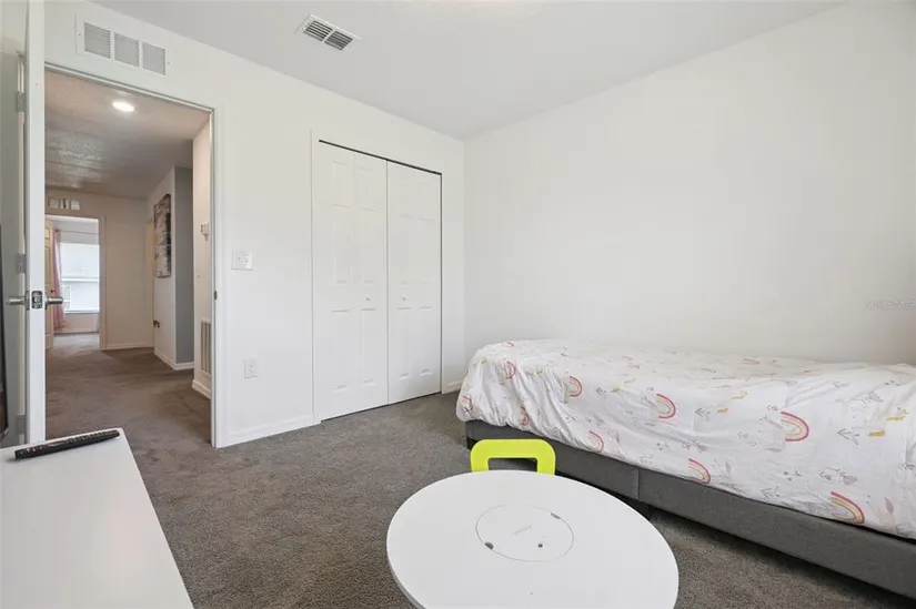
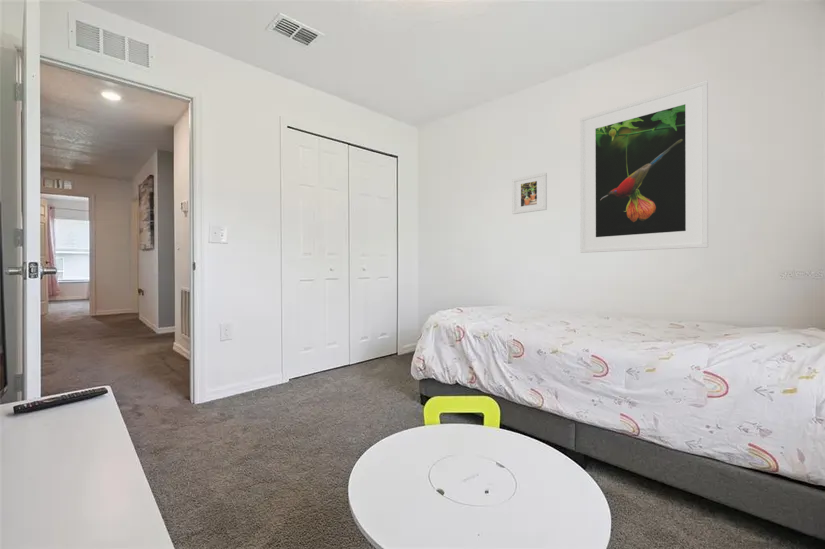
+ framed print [511,172,548,215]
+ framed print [579,79,709,254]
